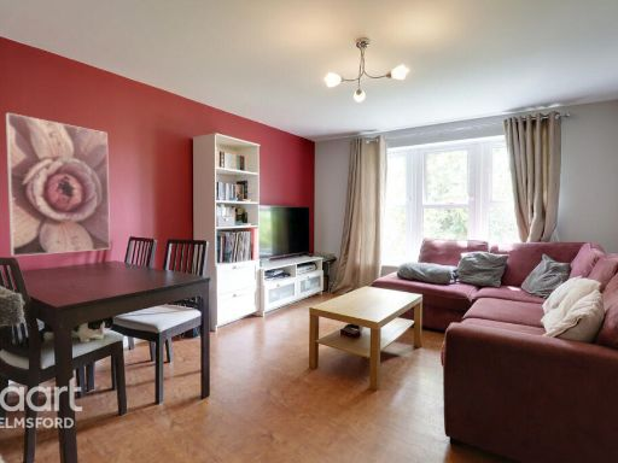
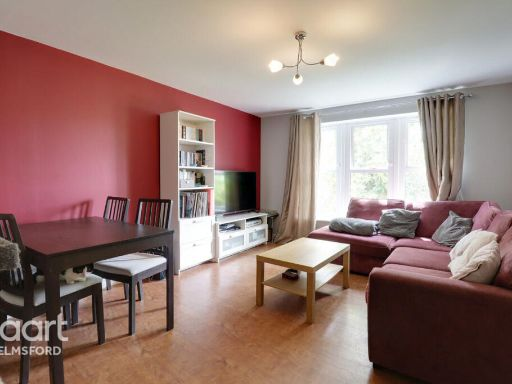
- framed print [5,112,111,257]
